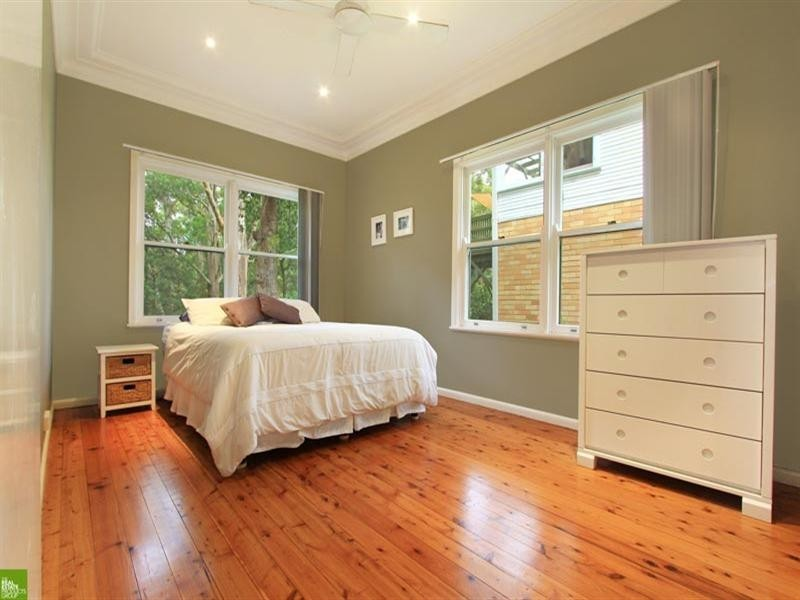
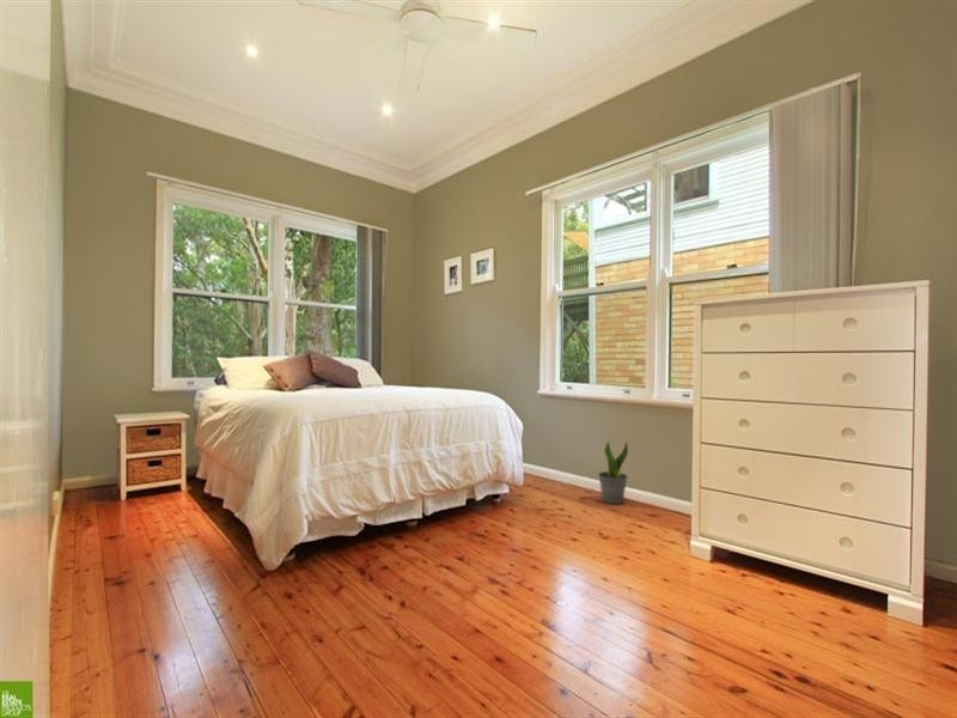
+ potted plant [597,438,629,505]
